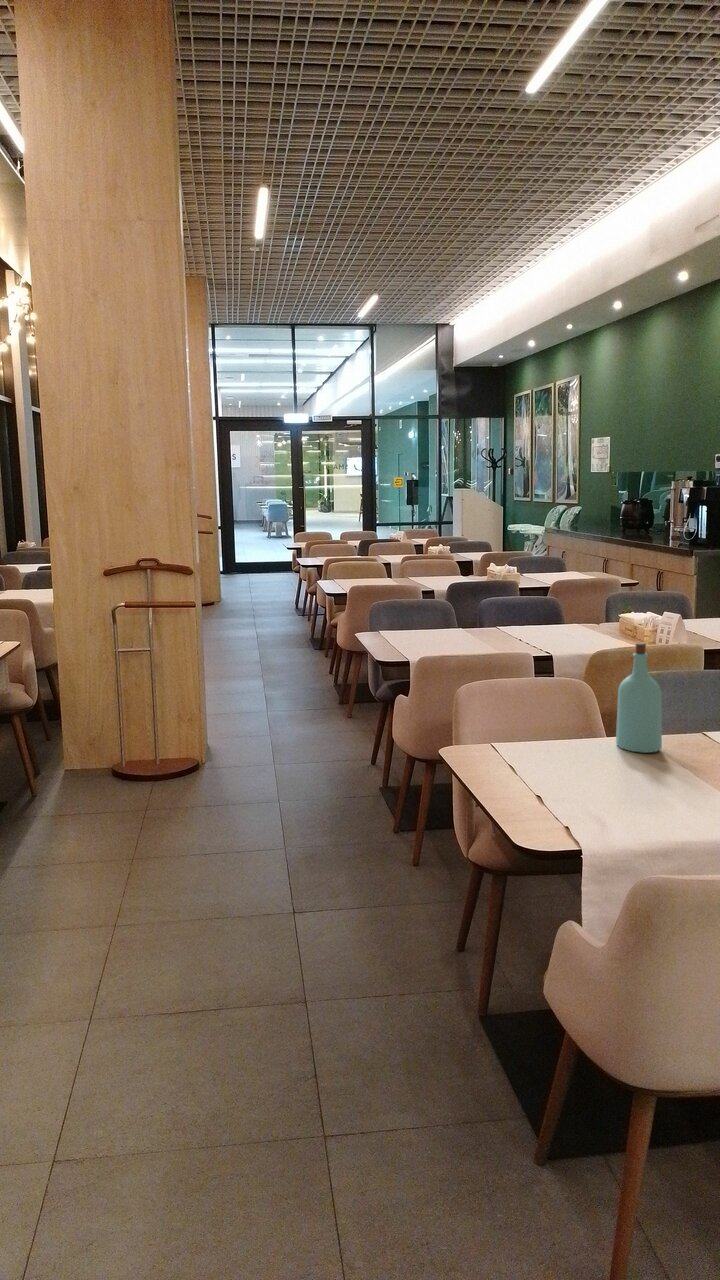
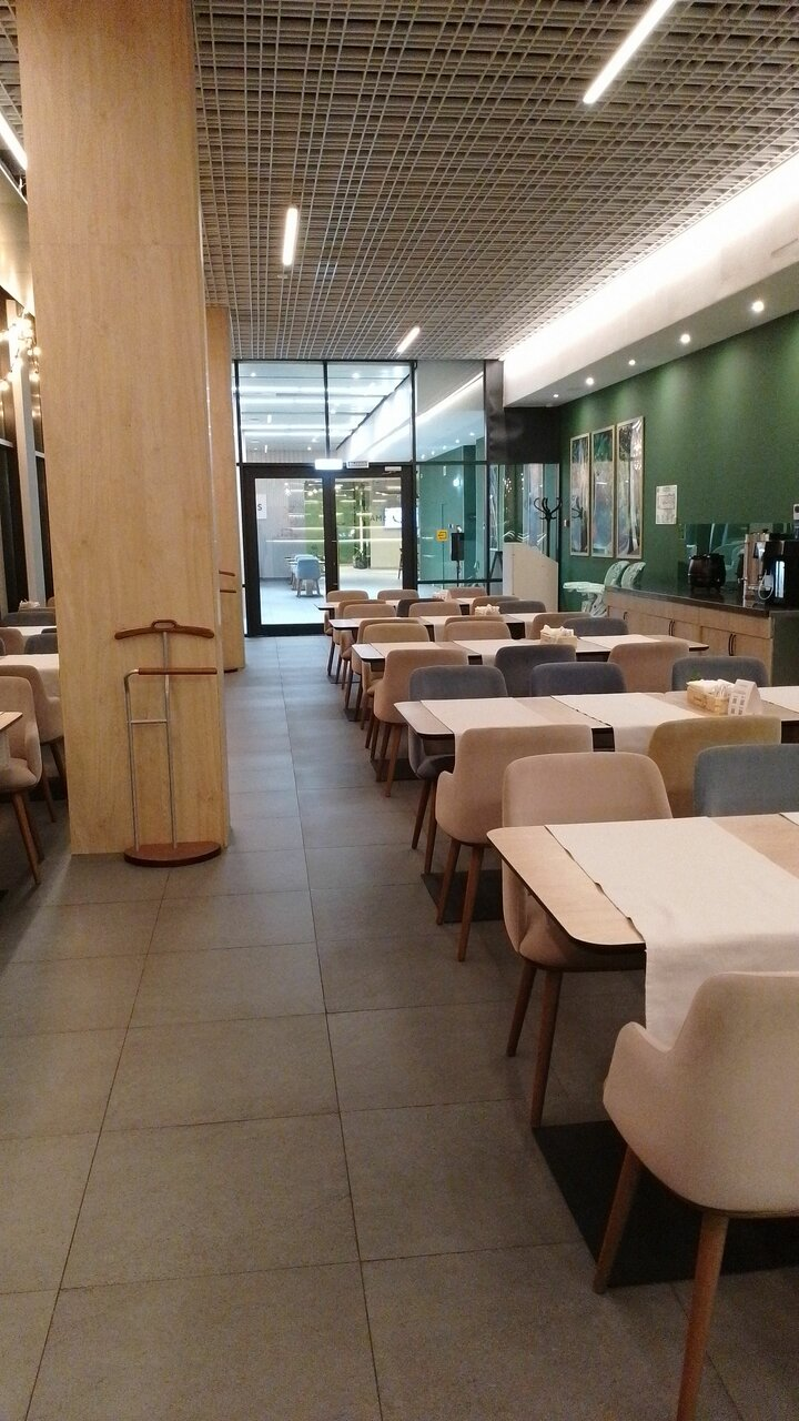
- bottle [615,642,663,754]
